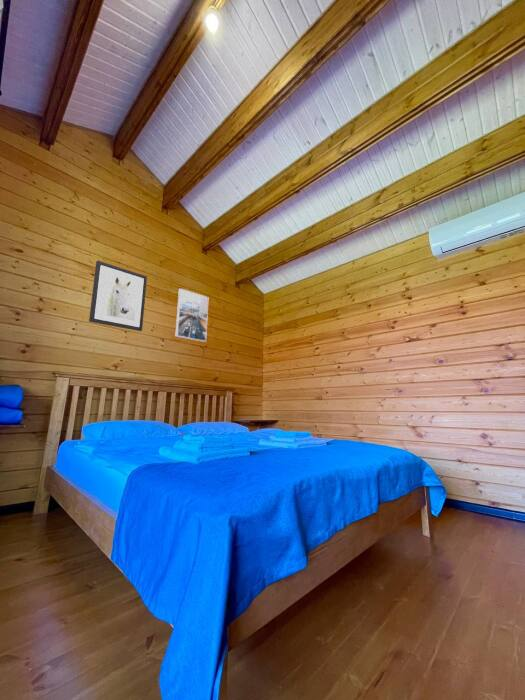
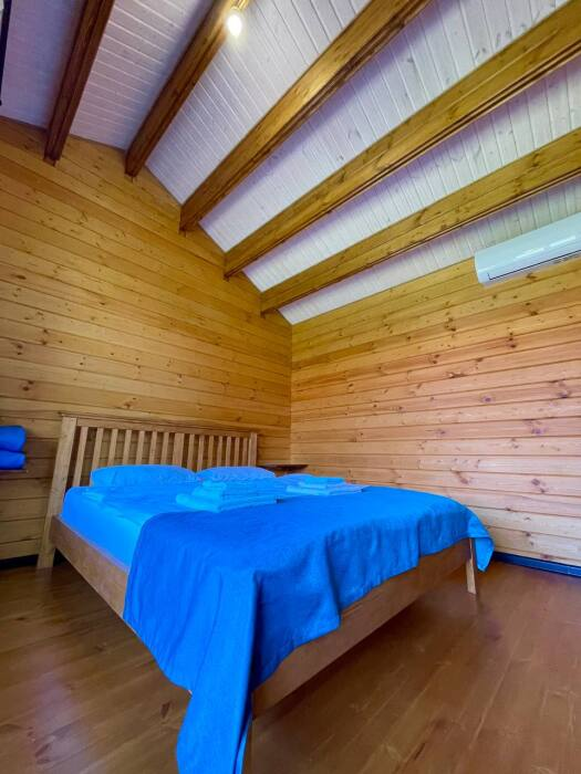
- wall art [88,260,148,332]
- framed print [175,287,209,343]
